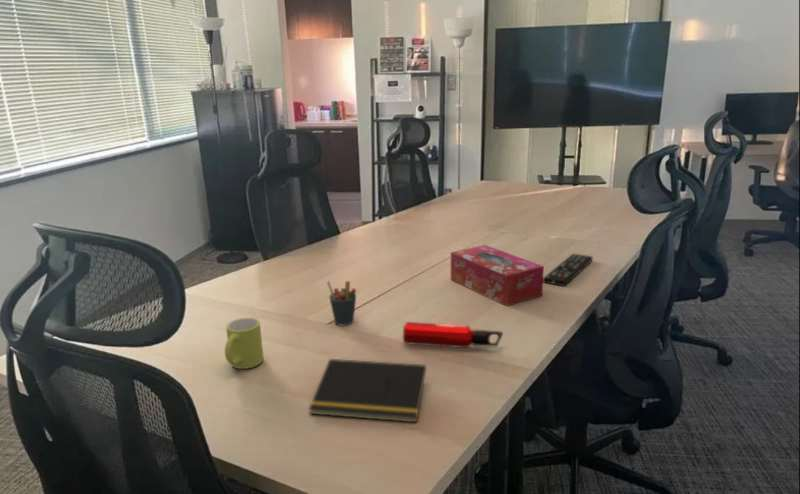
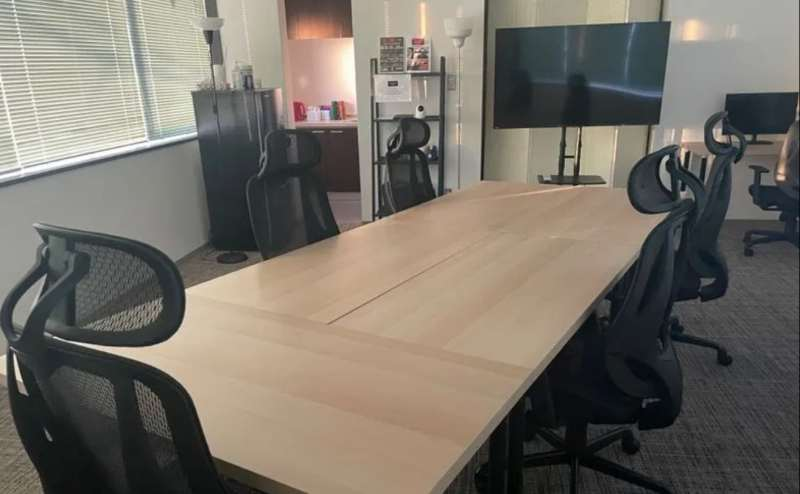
- notepad [308,358,427,423]
- pen holder [326,279,357,327]
- remote control [543,253,594,287]
- mug [224,317,265,370]
- water bottle [402,321,504,349]
- tissue box [450,244,545,307]
